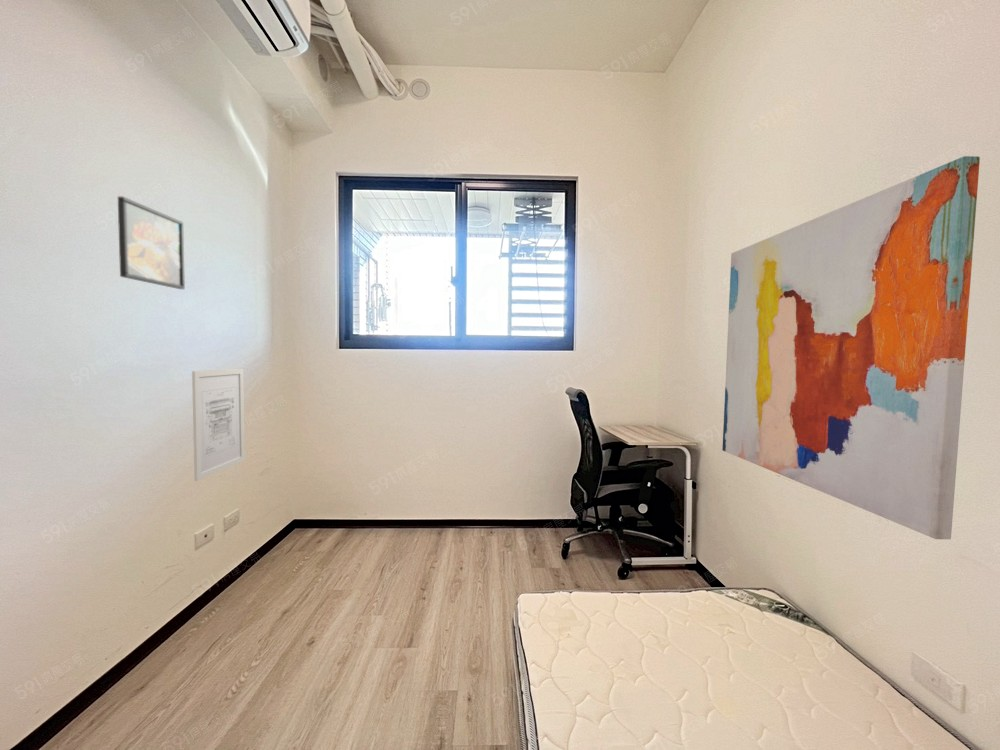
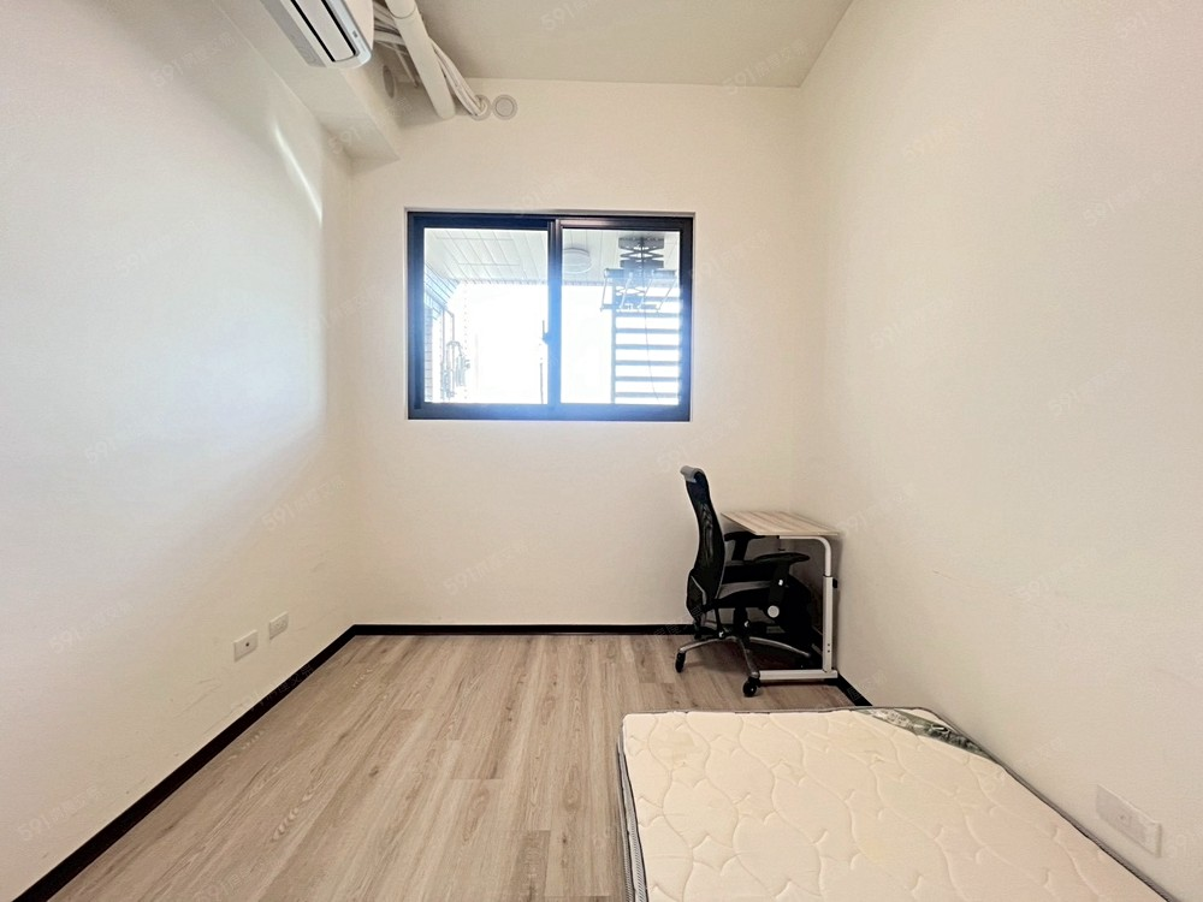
- wall art [191,367,246,482]
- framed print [117,195,186,290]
- wall art [721,155,981,540]
